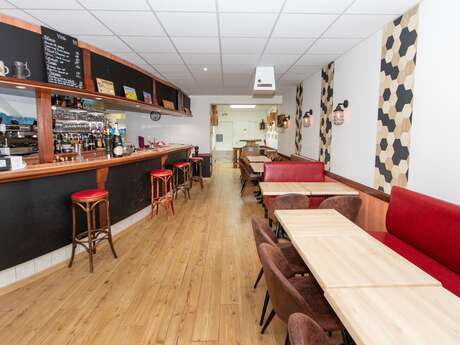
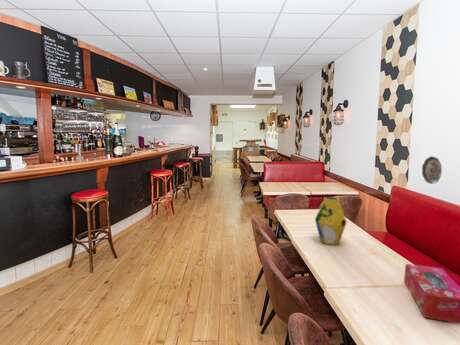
+ vase [314,196,348,246]
+ tissue box [403,263,460,324]
+ decorative plate [421,155,443,185]
